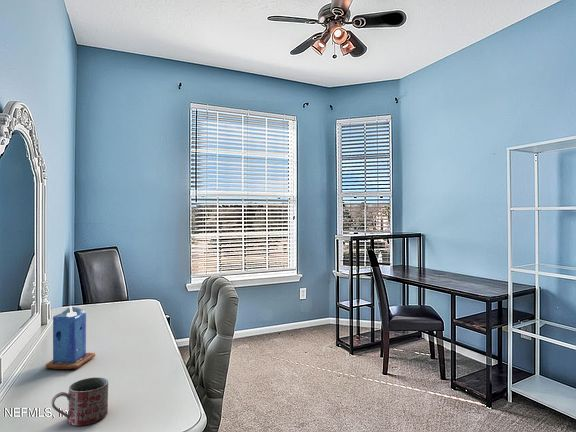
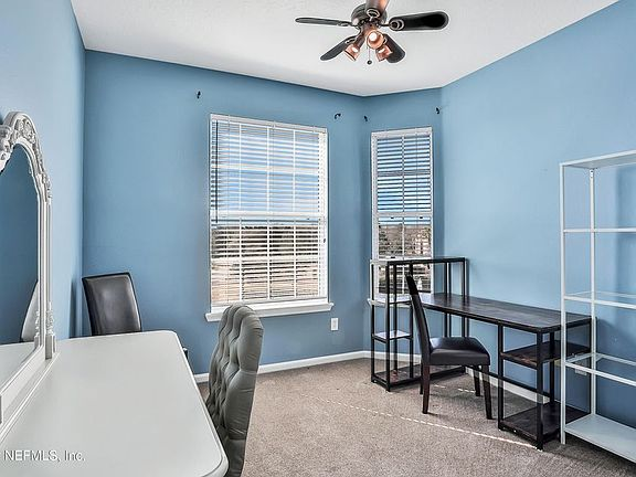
- mug [51,376,109,427]
- candle [45,305,96,370]
